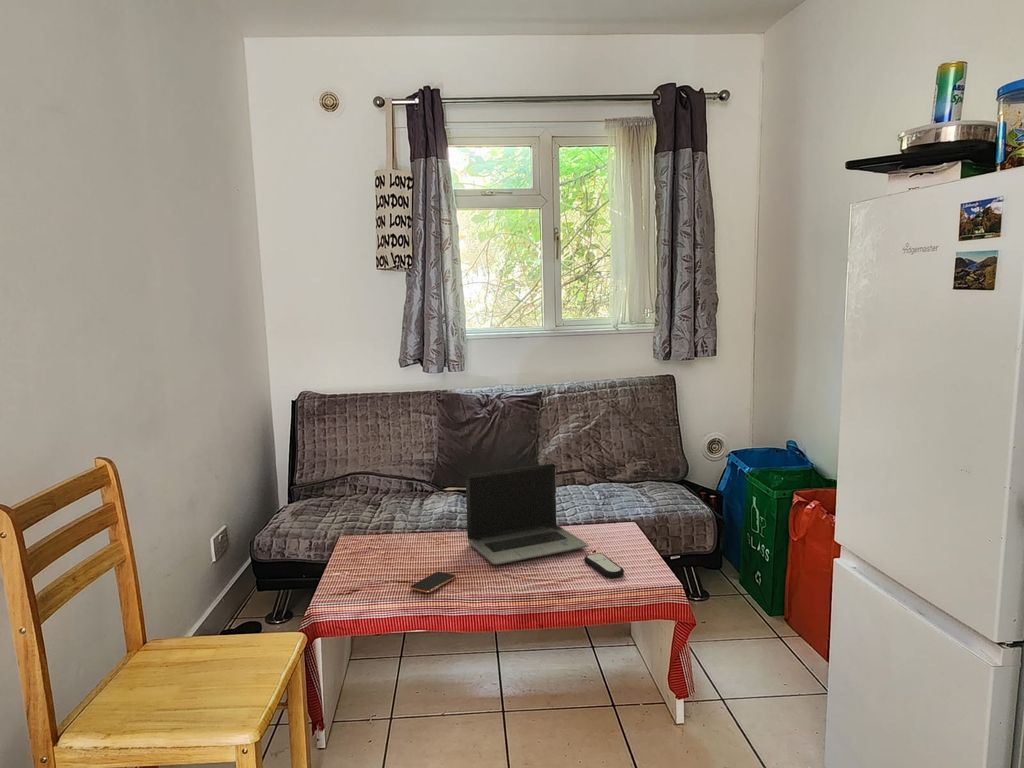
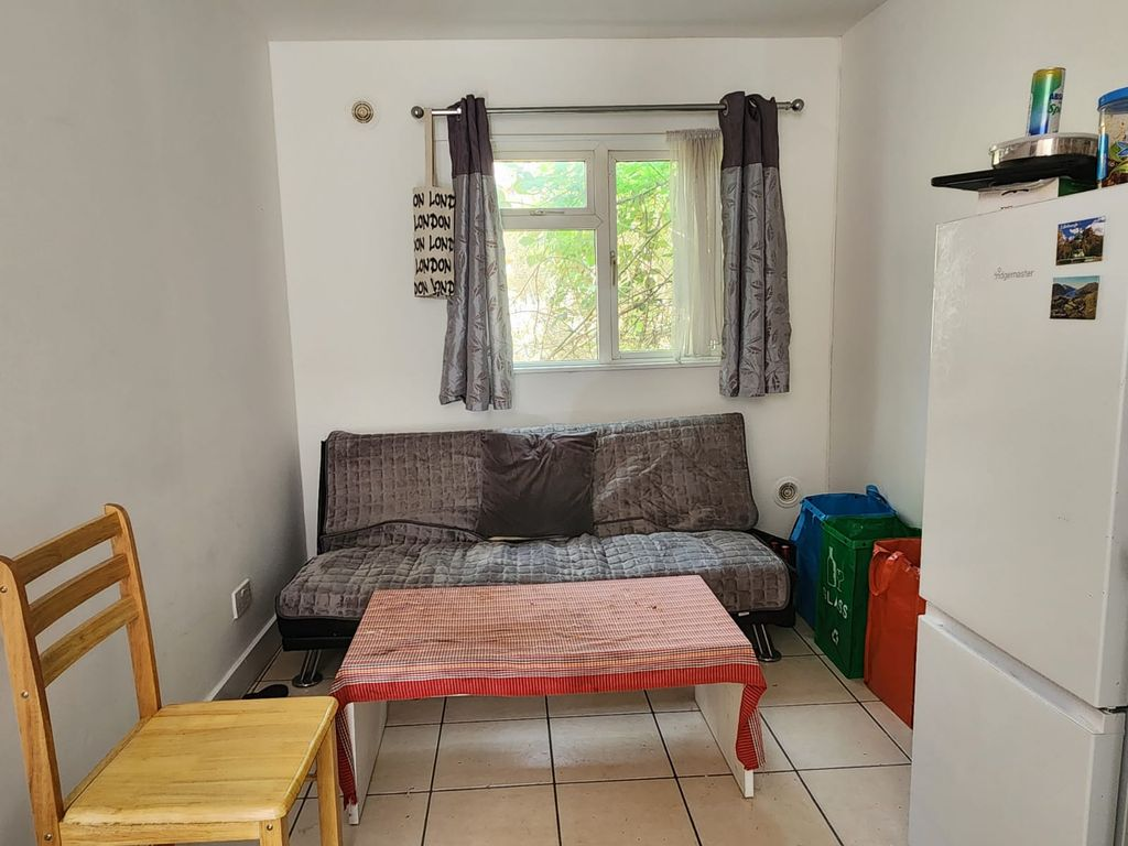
- laptop computer [465,463,589,566]
- remote control [583,552,625,579]
- smartphone [409,571,457,594]
